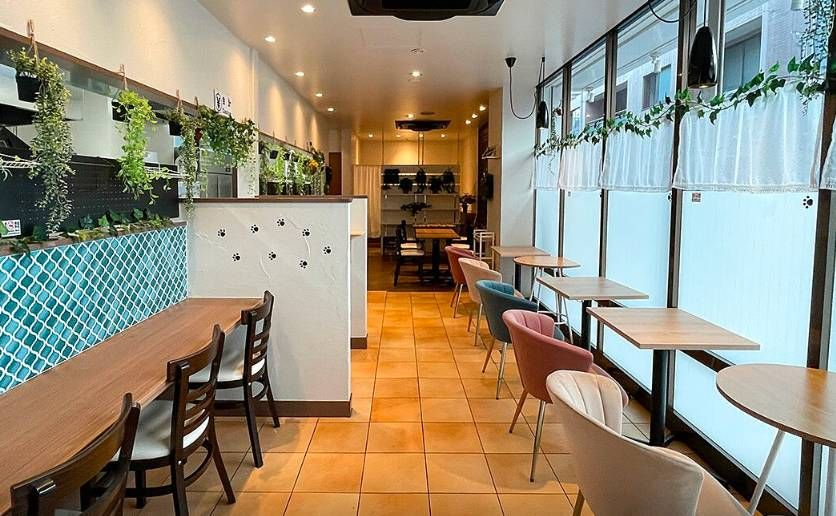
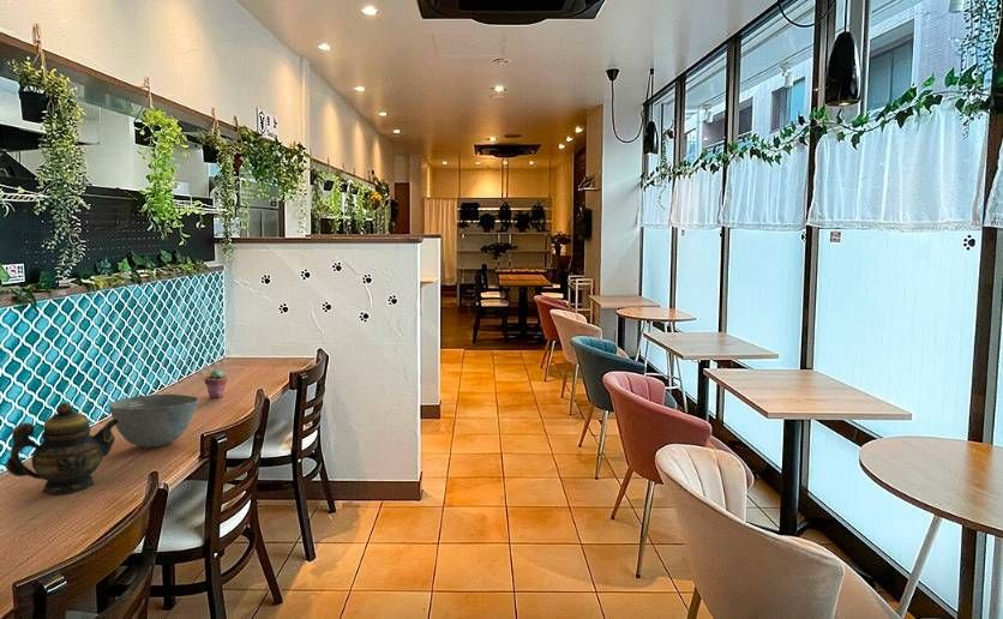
+ bowl [108,393,199,449]
+ potted succulent [203,368,228,399]
+ teapot [5,401,120,495]
